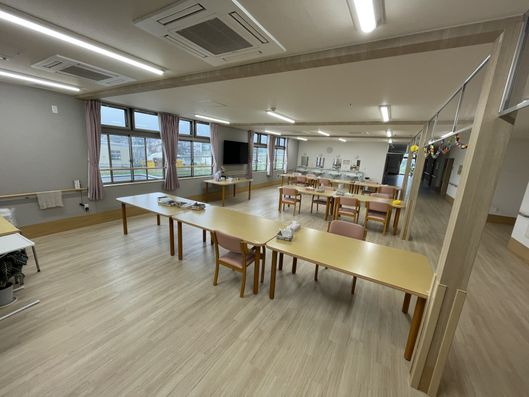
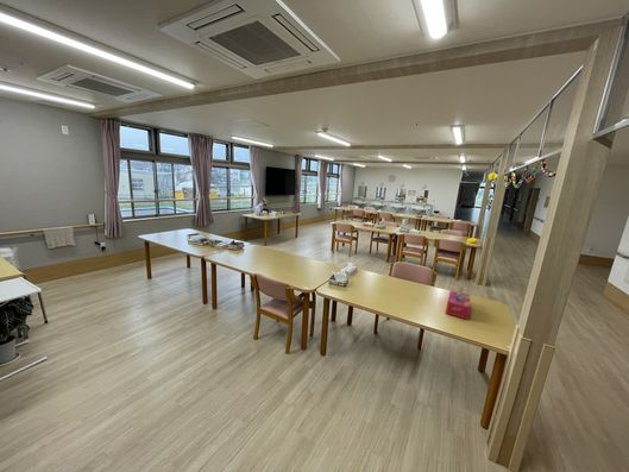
+ tissue box [445,289,472,321]
